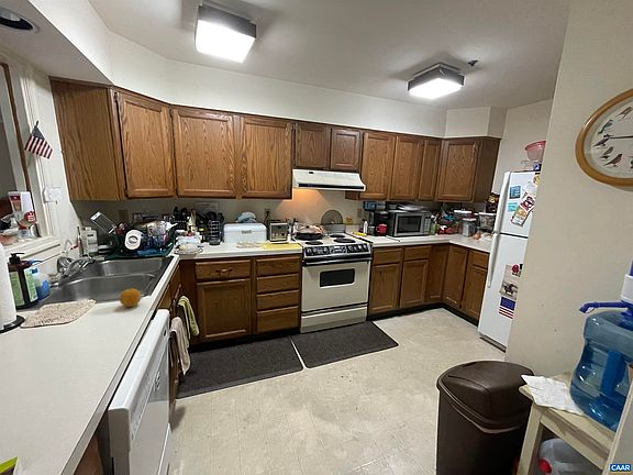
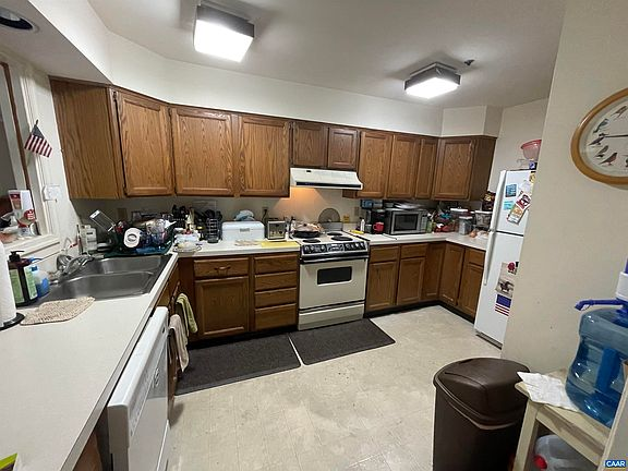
- fruit [119,288,142,308]
